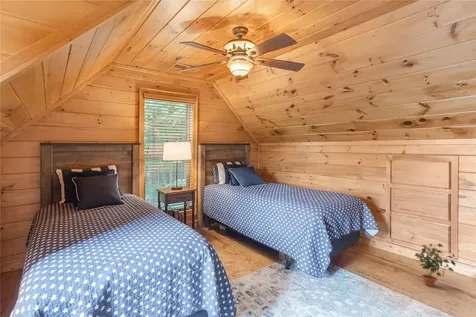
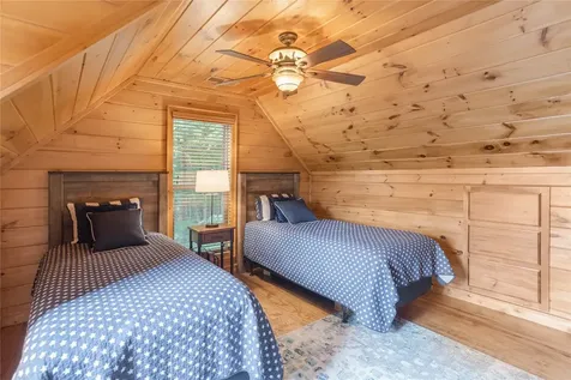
- potted plant [414,243,458,288]
